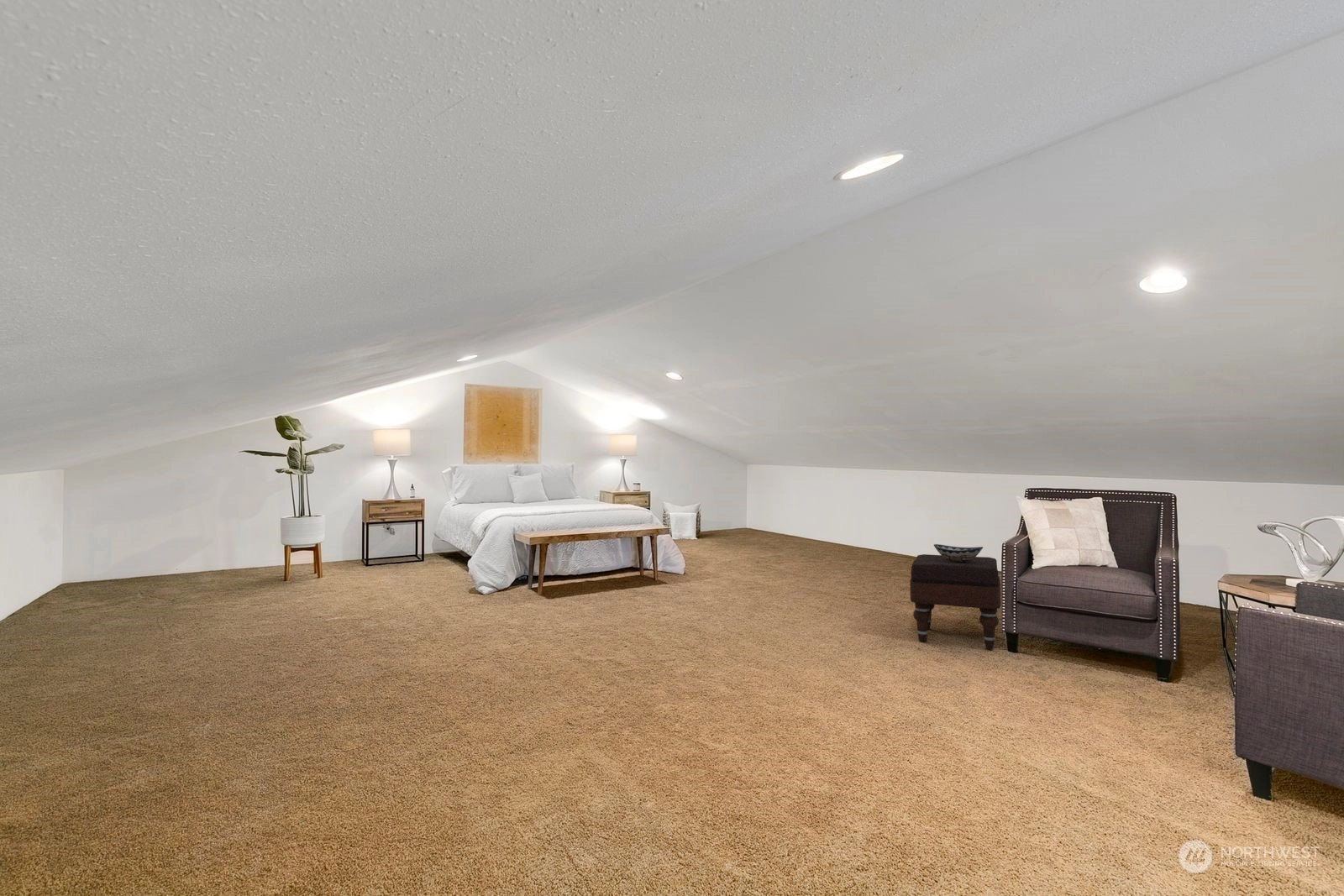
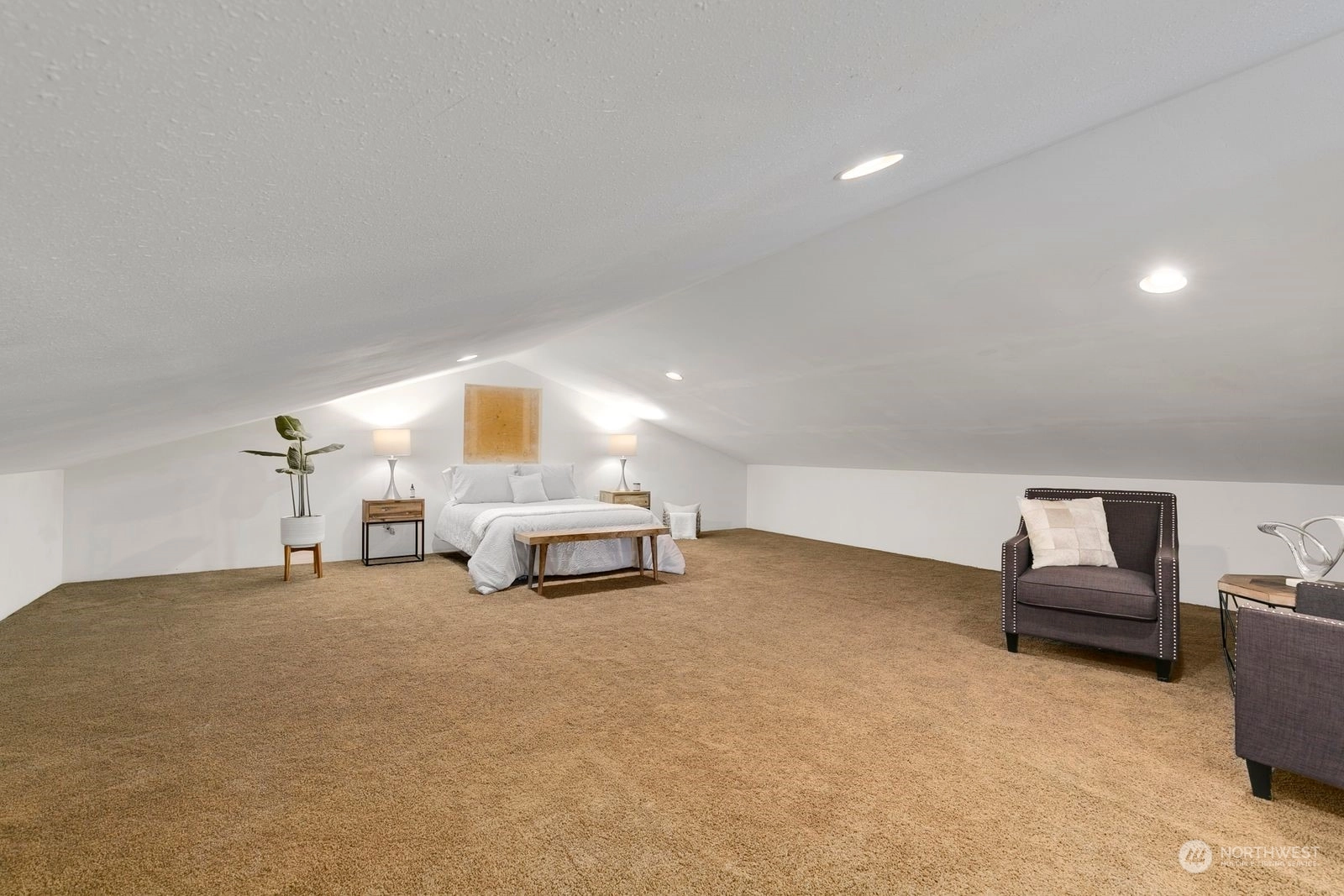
- ottoman [909,553,1002,650]
- decorative bowl [933,543,984,562]
